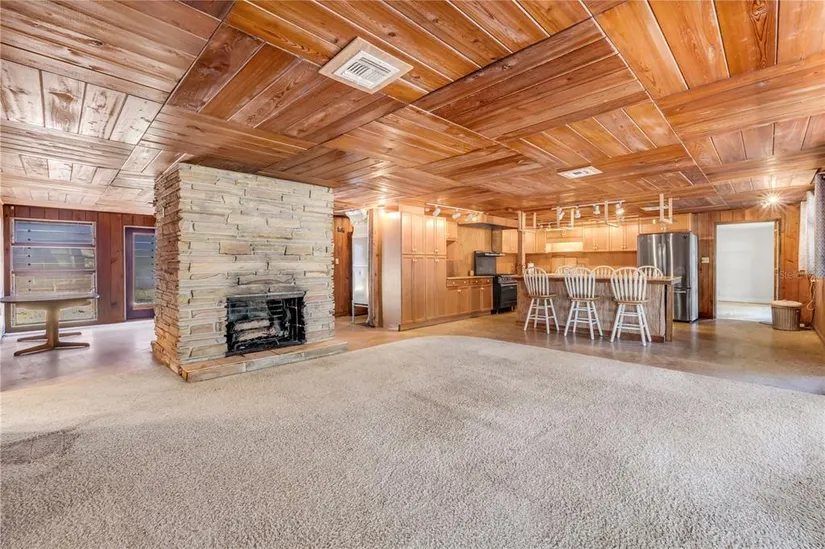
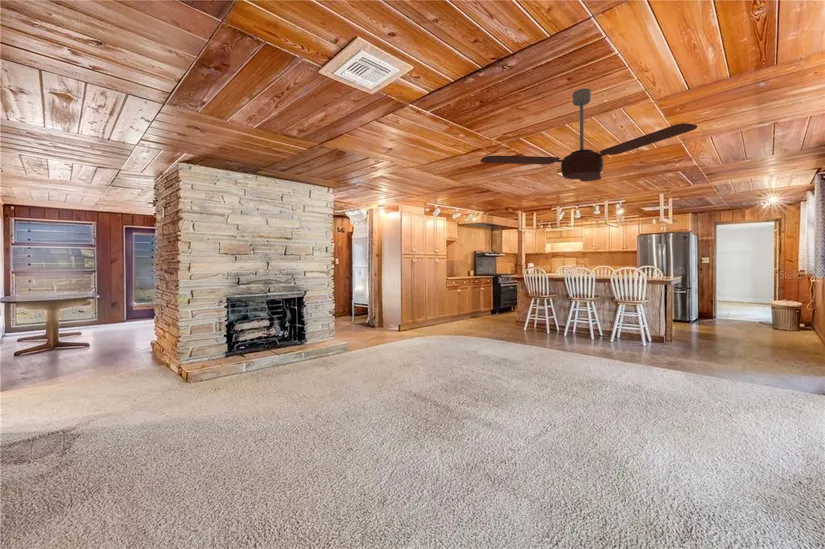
+ ceiling fan [479,87,698,182]
